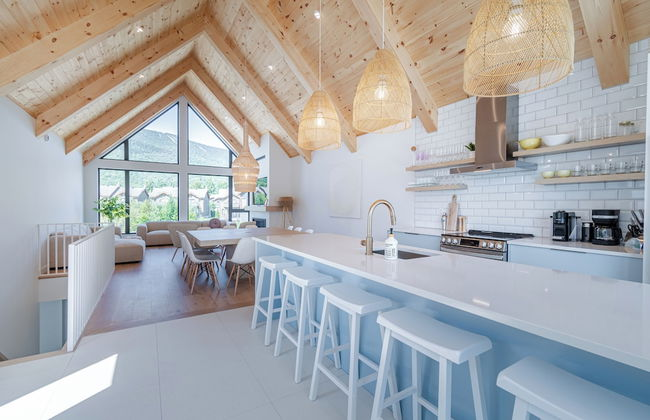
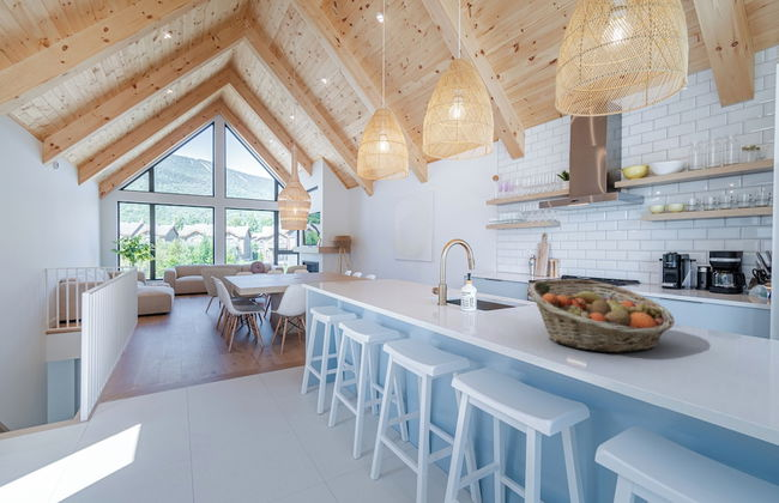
+ fruit basket [527,278,676,353]
